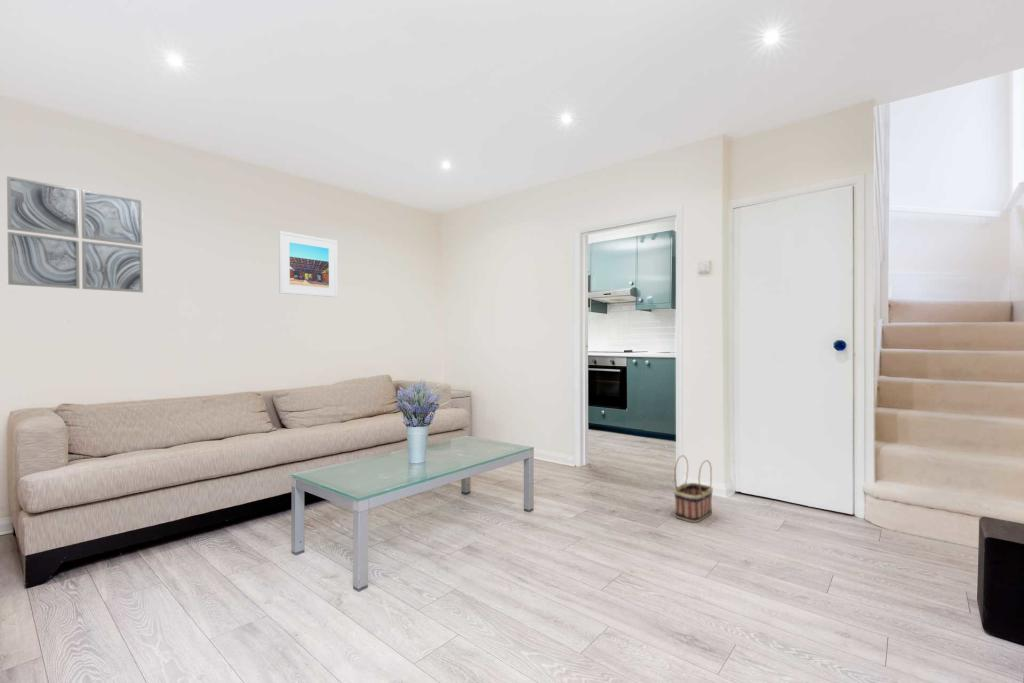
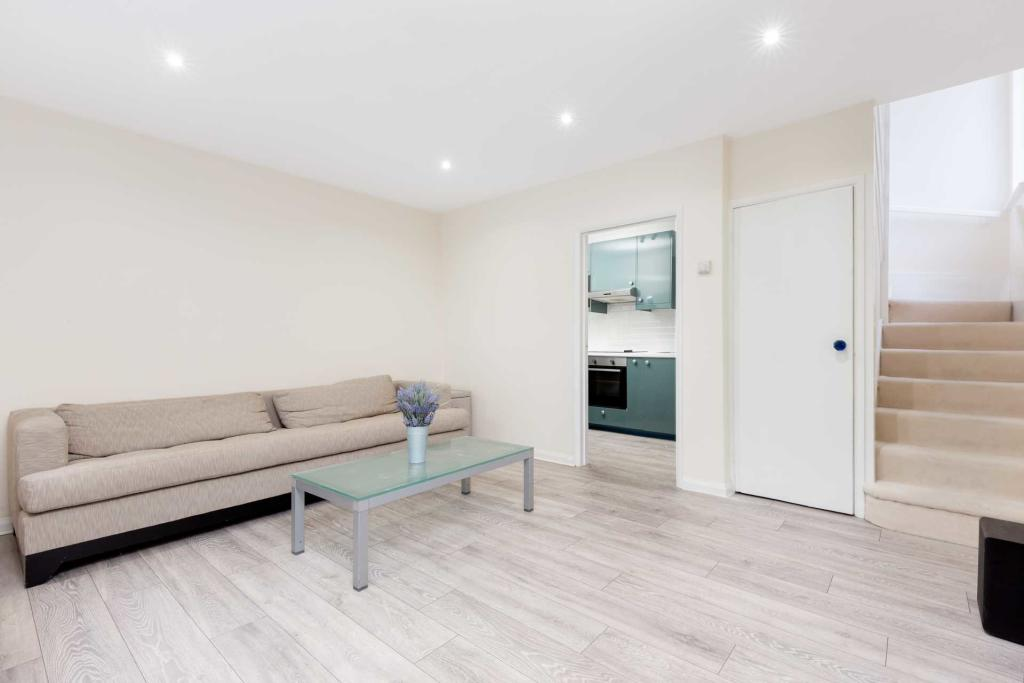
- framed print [278,230,338,298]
- wall art [6,175,144,293]
- basket [673,454,714,524]
